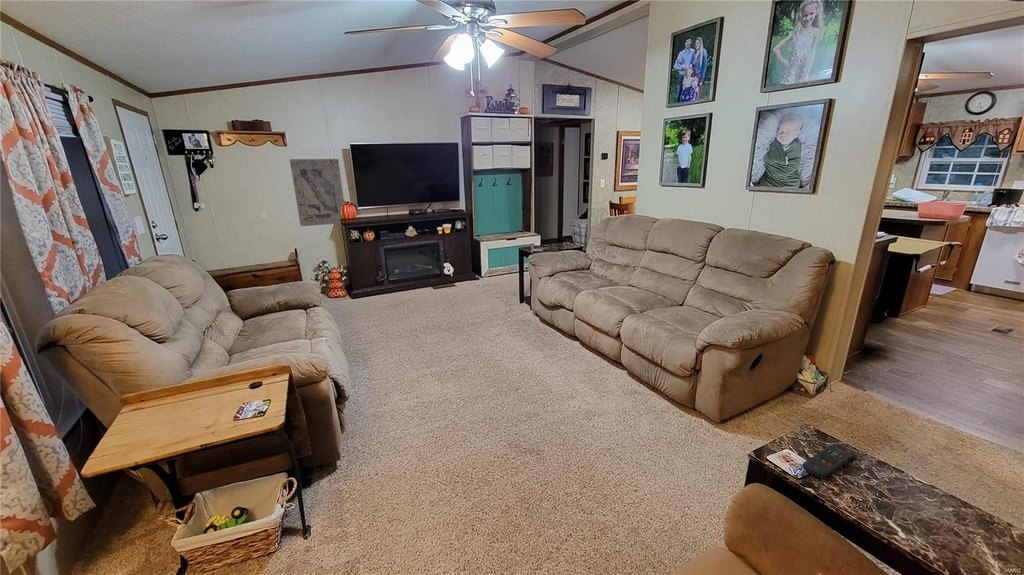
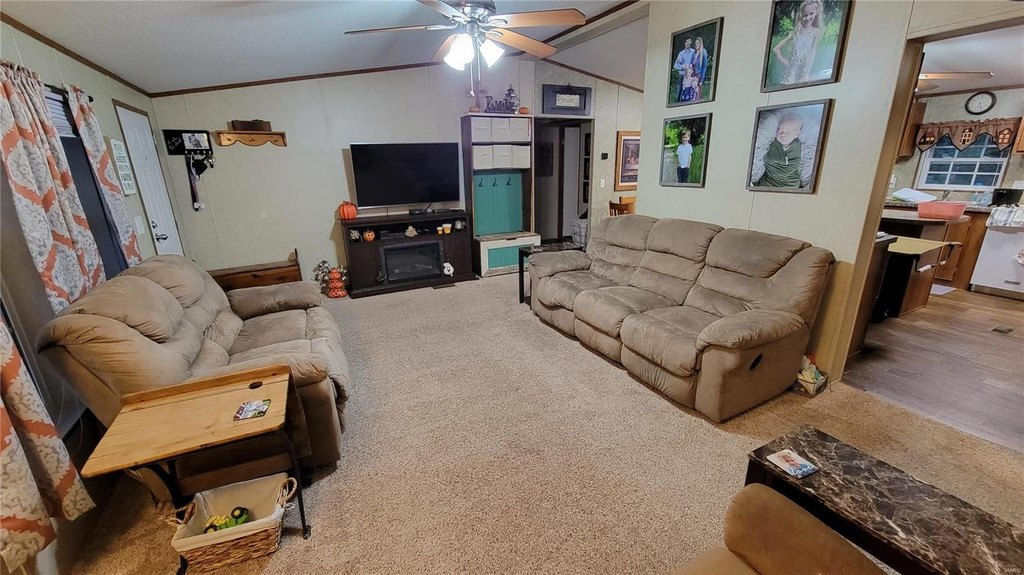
- wall art [289,158,345,227]
- remote control [802,442,856,479]
